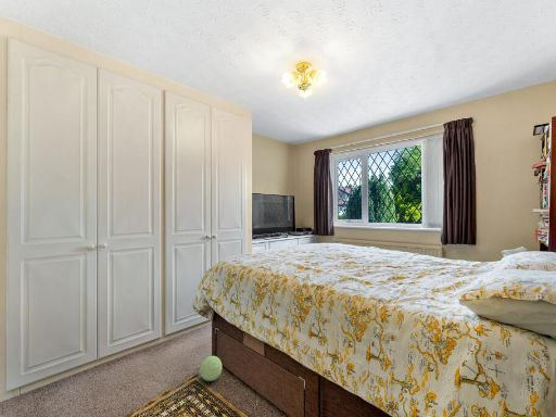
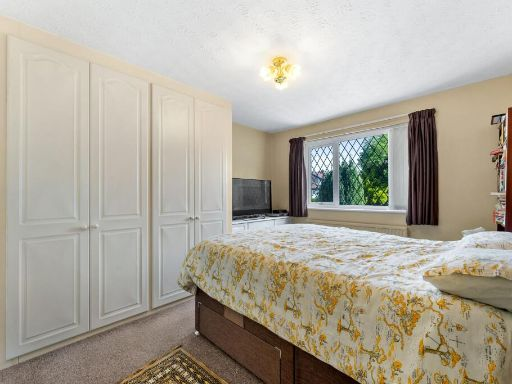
- plush toy [199,355,223,382]
